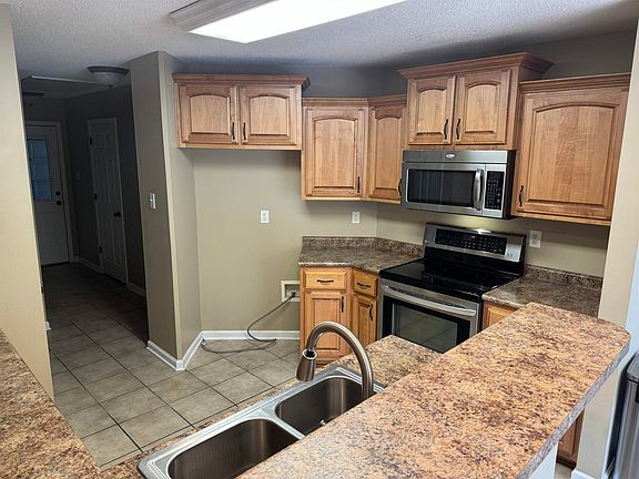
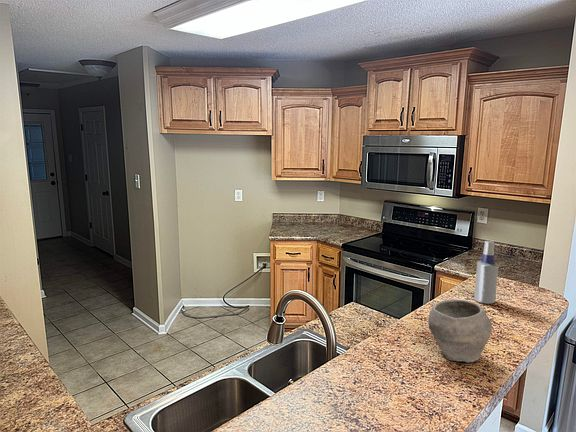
+ bowl [427,298,493,364]
+ spray bottle [473,240,499,305]
